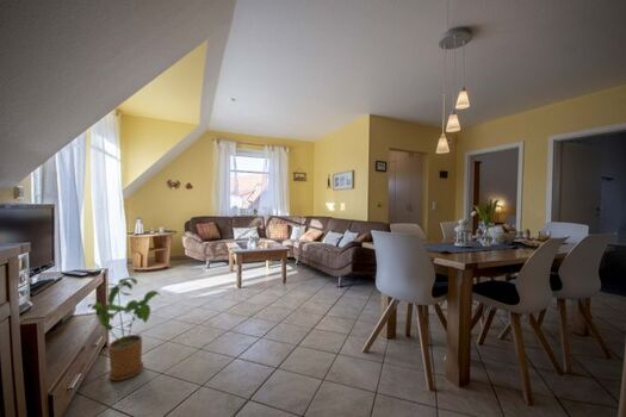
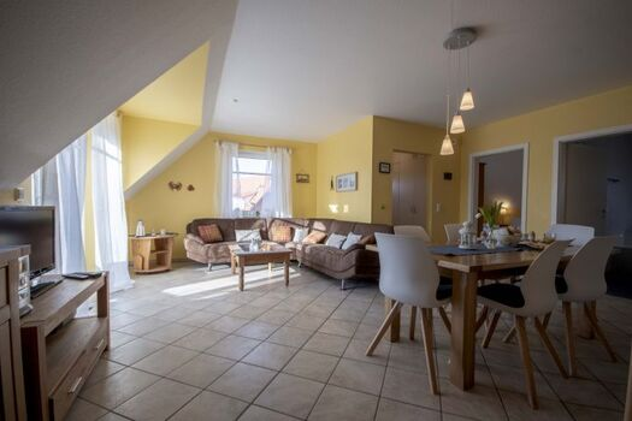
- house plant [89,276,161,381]
